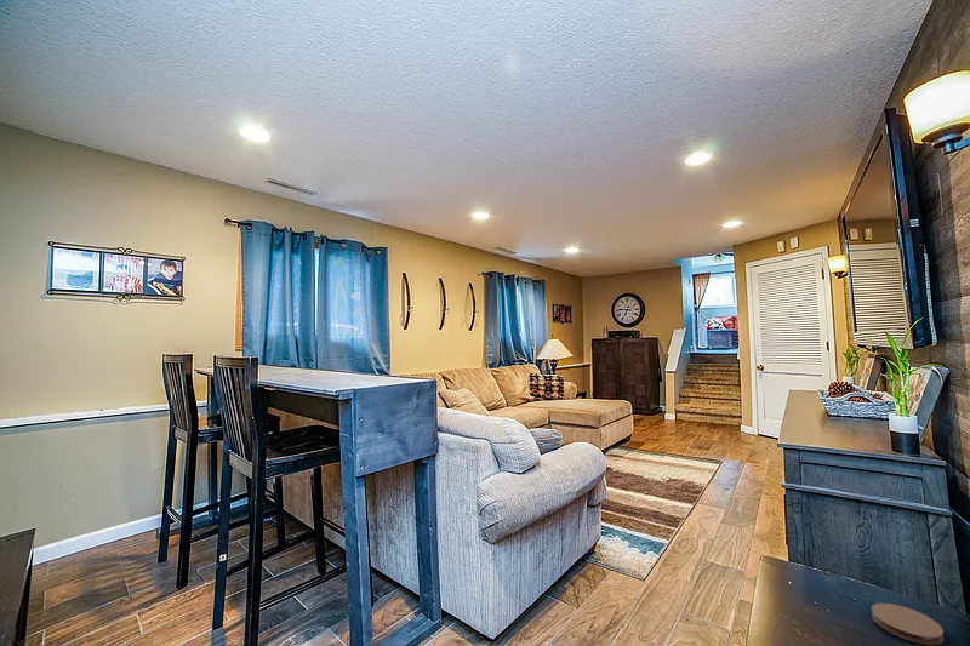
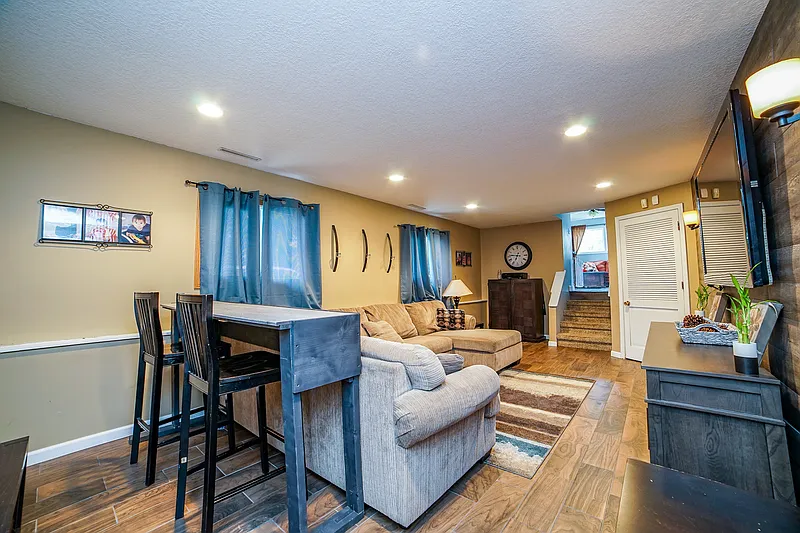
- coaster [871,602,946,646]
